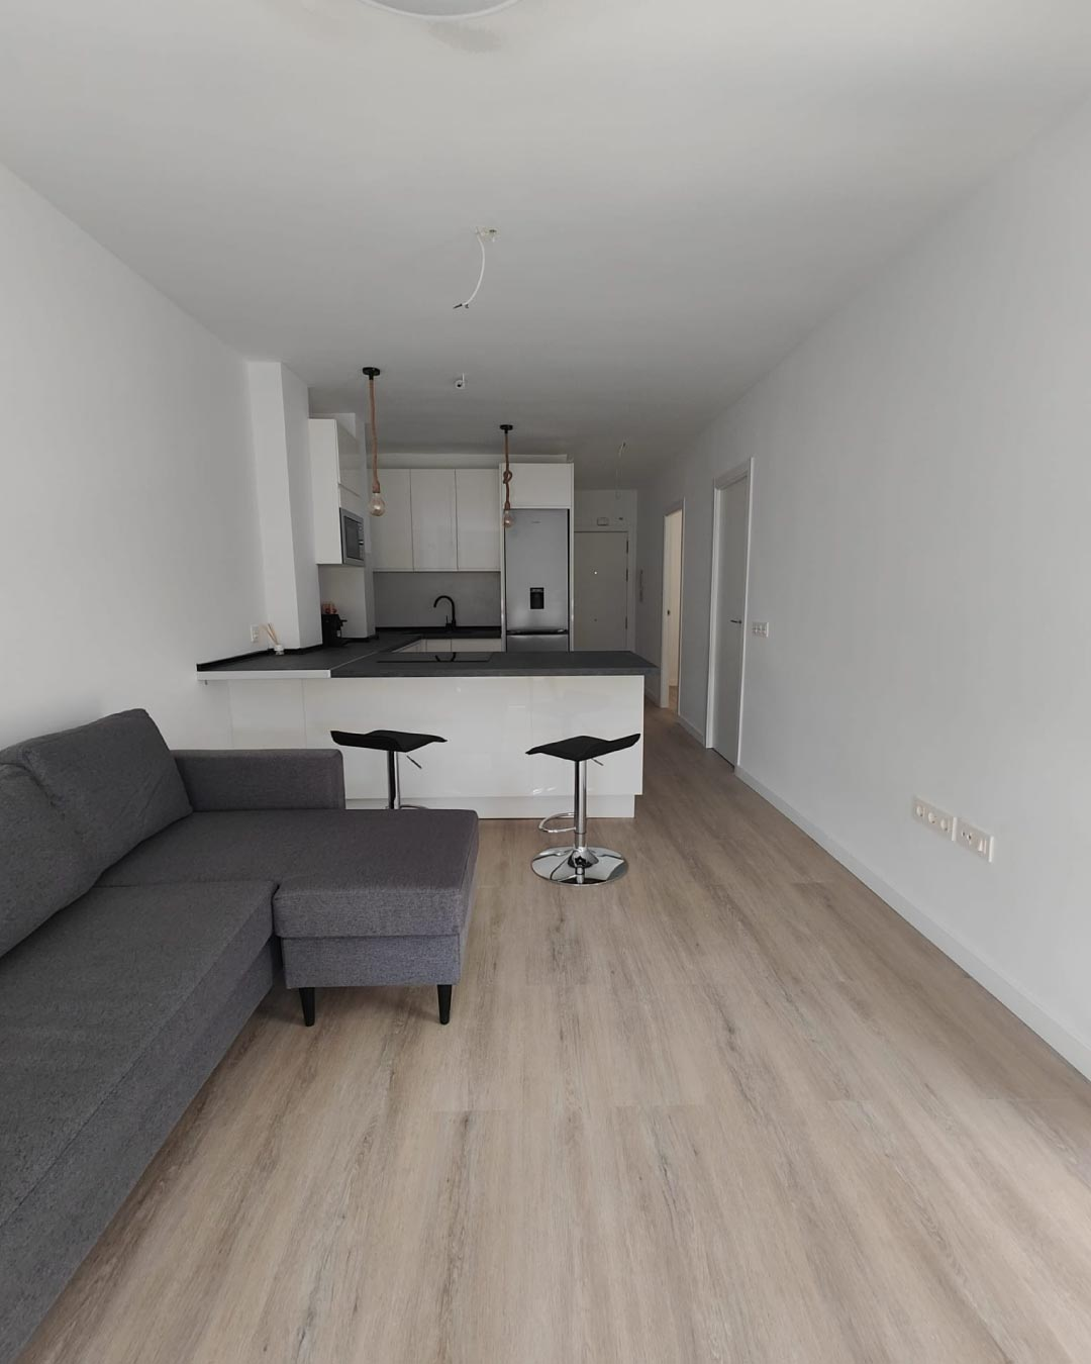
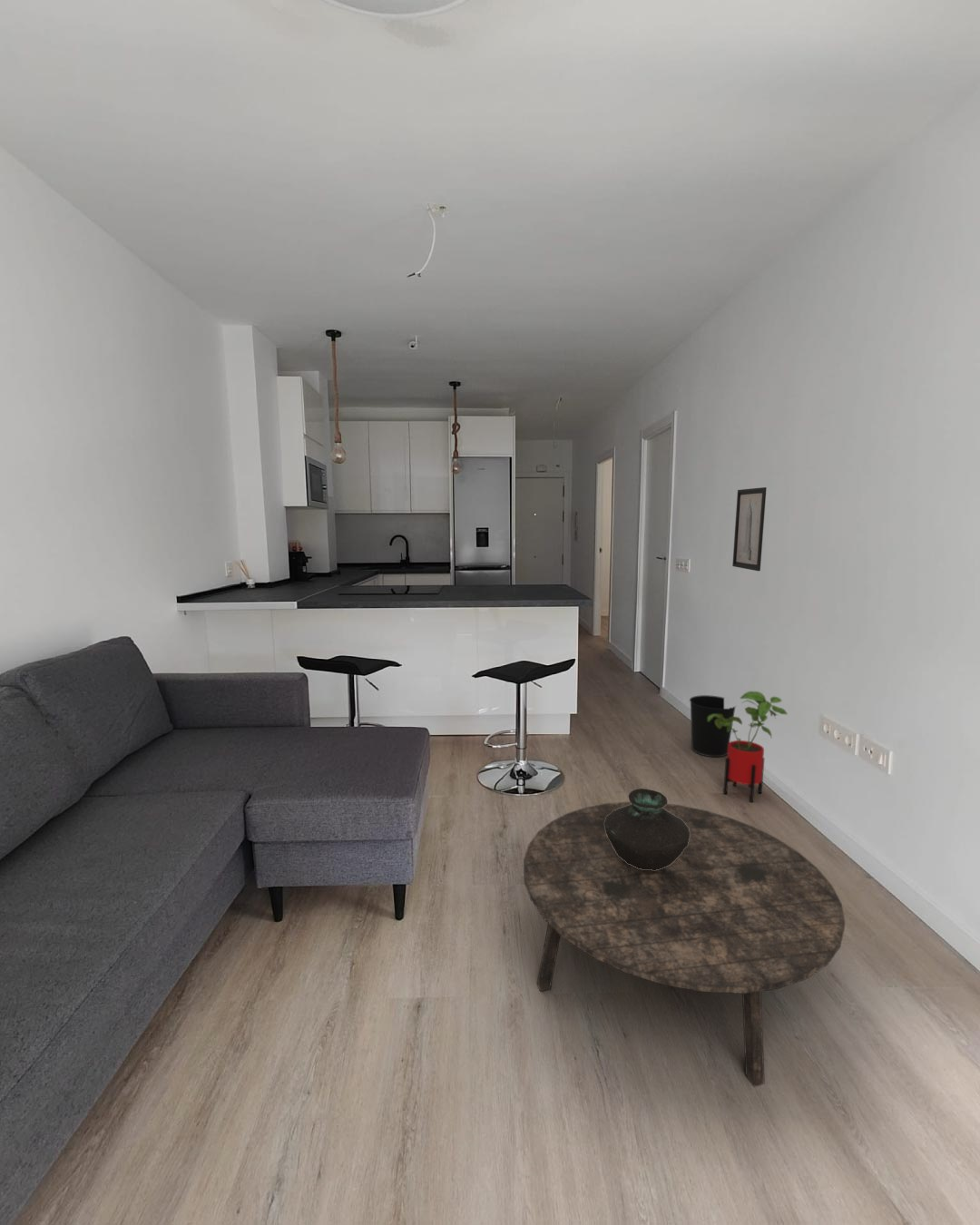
+ house plant [708,691,789,803]
+ vase [604,788,690,870]
+ wall art [731,486,768,572]
+ wastebasket [689,694,737,758]
+ coffee table [523,801,846,1087]
